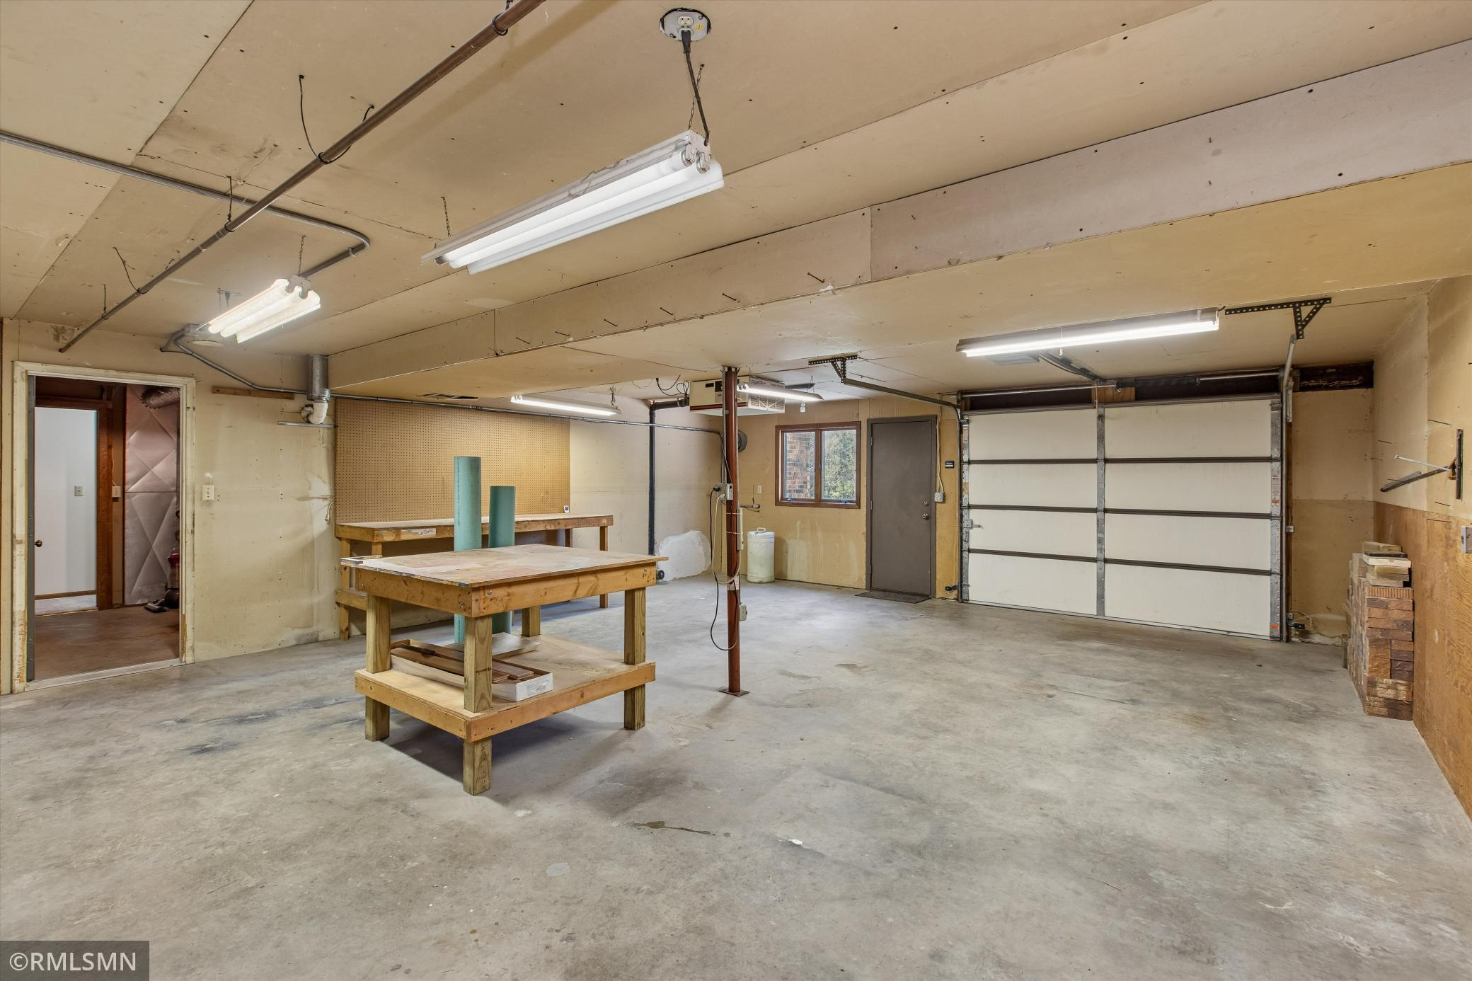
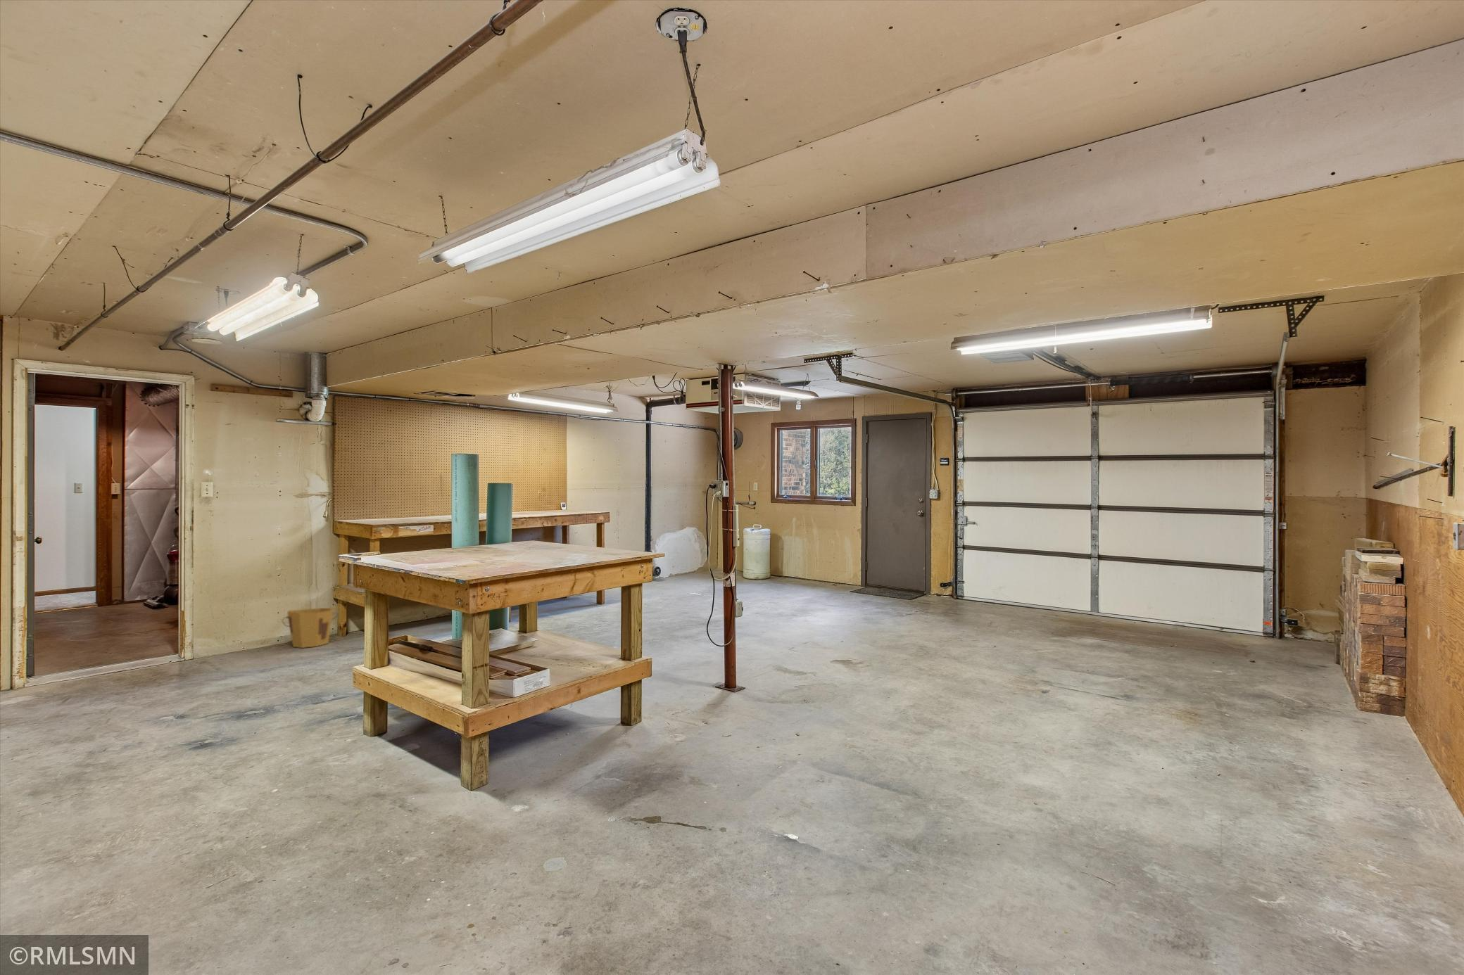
+ bucket [281,607,340,649]
